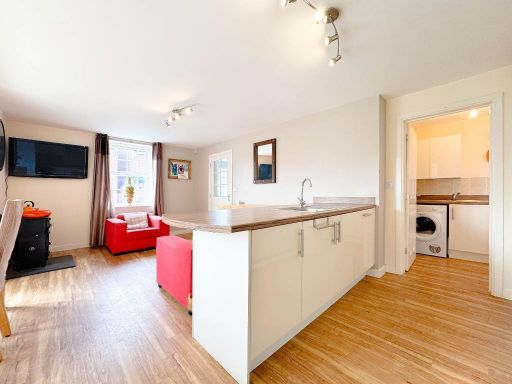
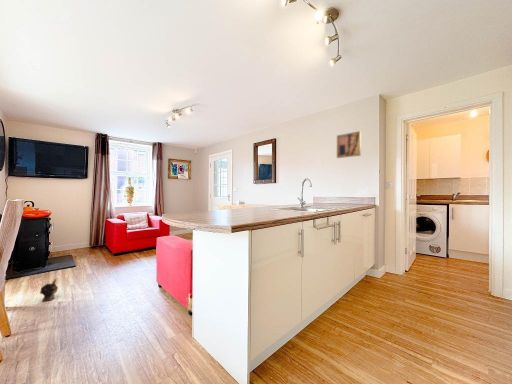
+ plush toy [39,278,59,303]
+ wall art [336,130,362,159]
